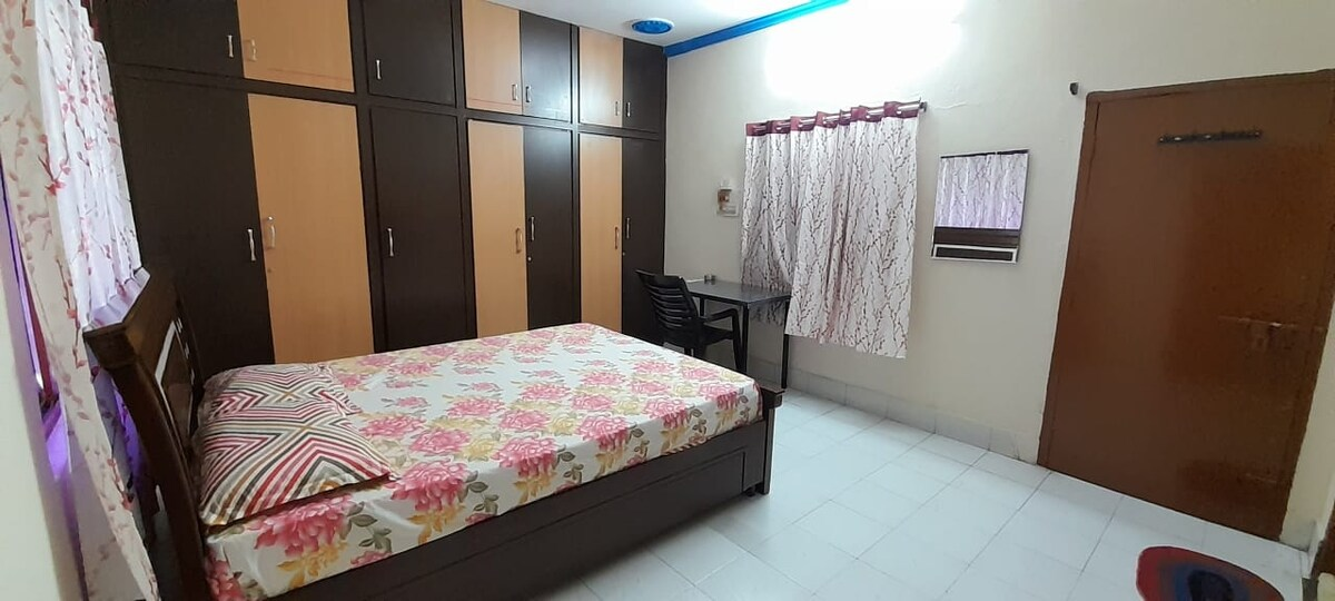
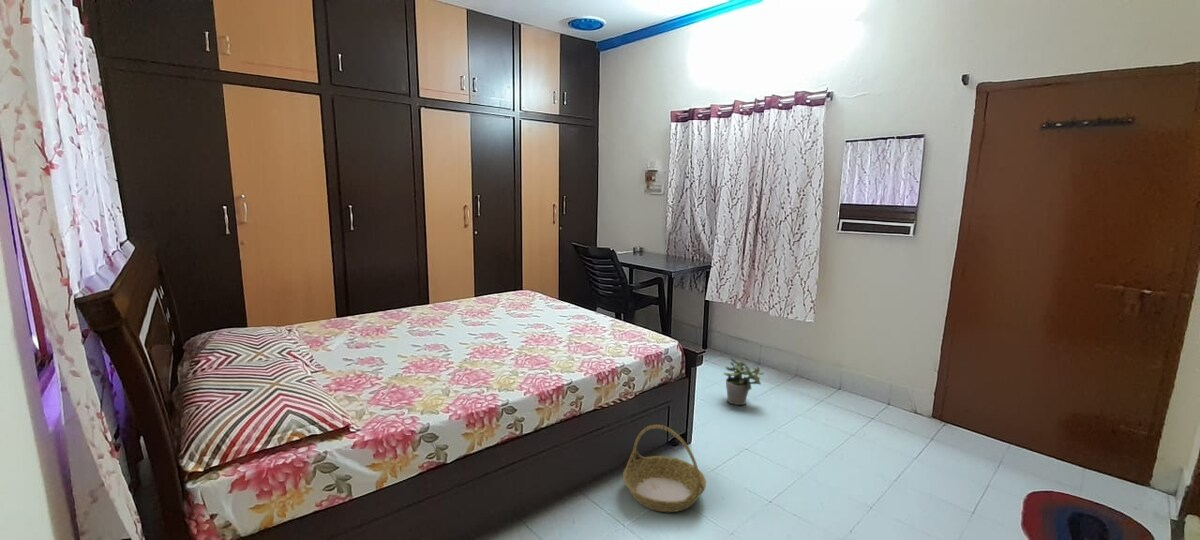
+ potted plant [722,357,765,406]
+ basket [622,424,707,513]
